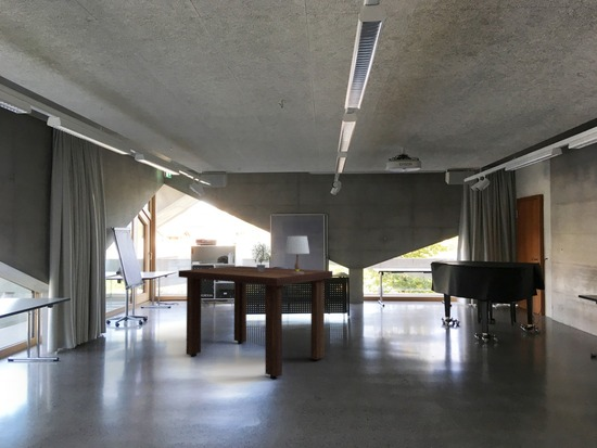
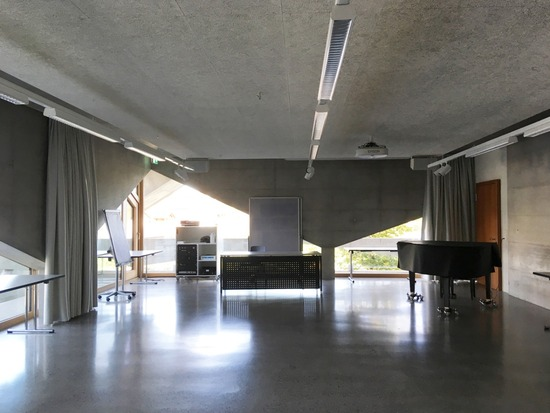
- table lamp [284,235,310,274]
- potted plant [251,243,276,272]
- dining table [177,265,333,380]
